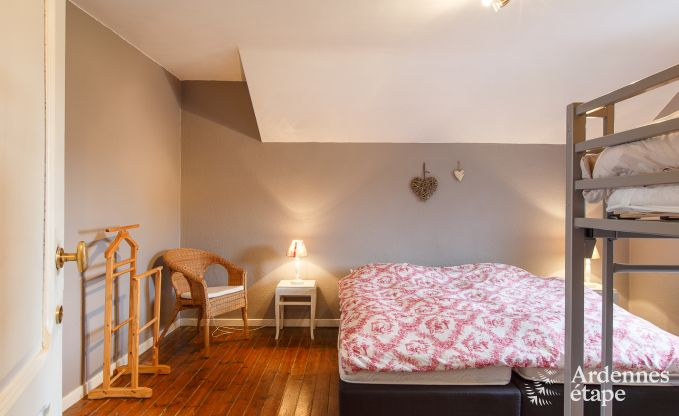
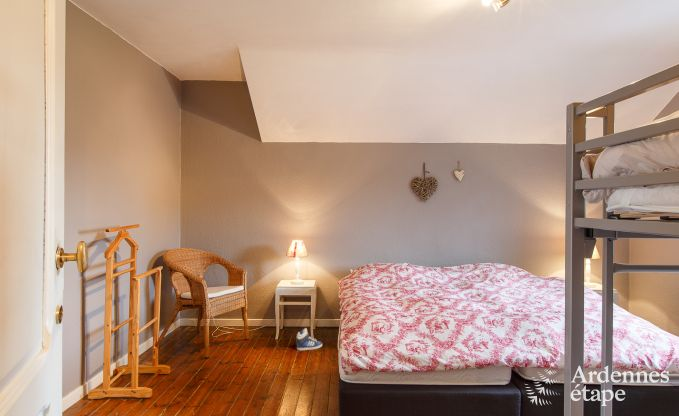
+ sneaker [295,327,323,351]
